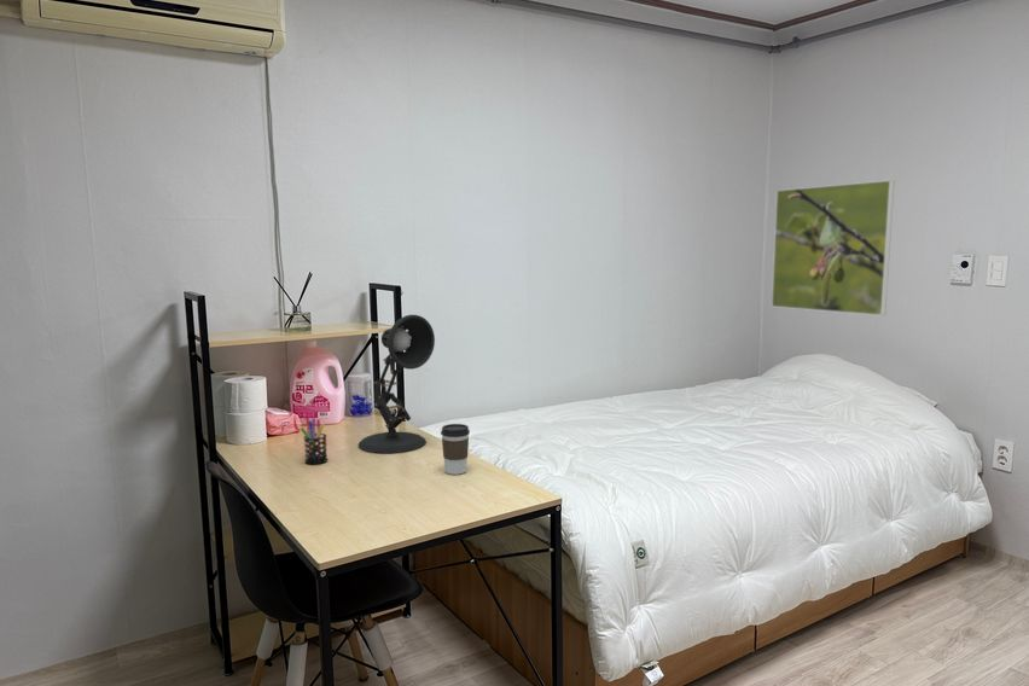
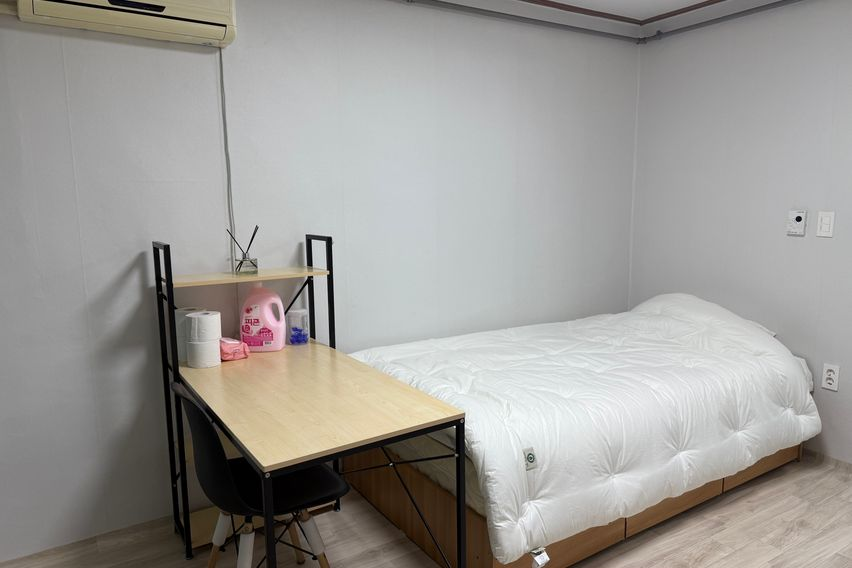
- desk lamp [357,314,436,454]
- pen holder [300,415,329,465]
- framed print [771,179,895,316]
- coffee cup [440,423,471,476]
